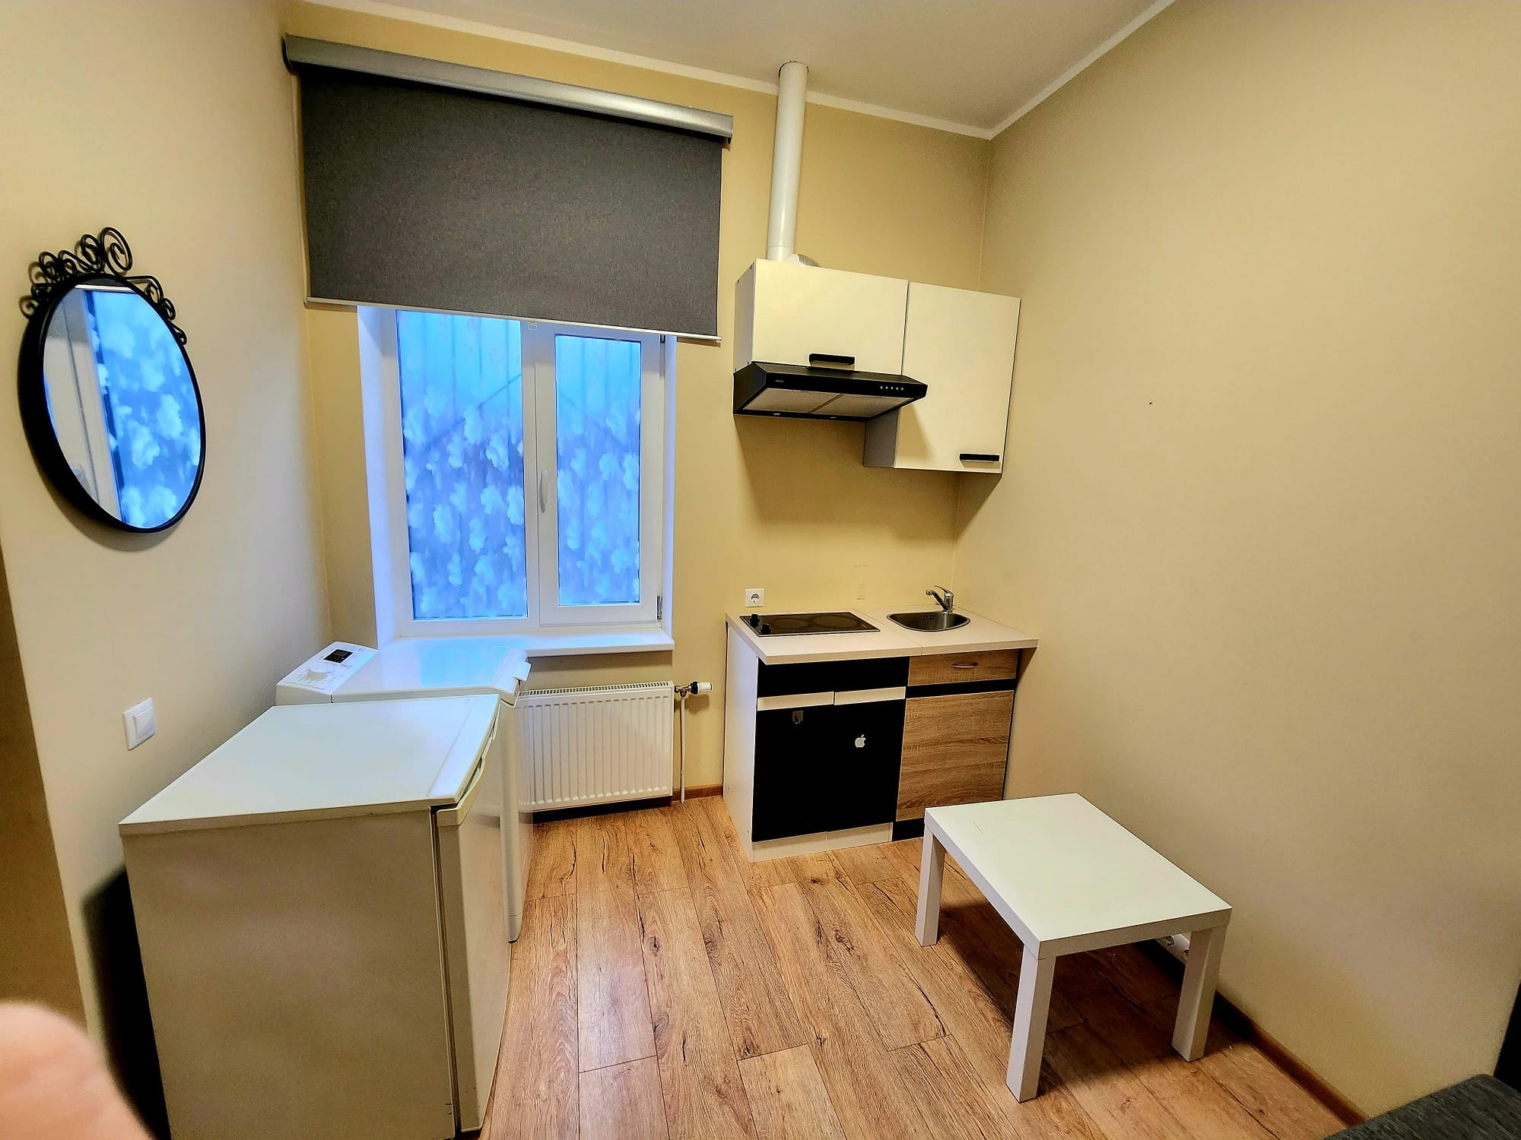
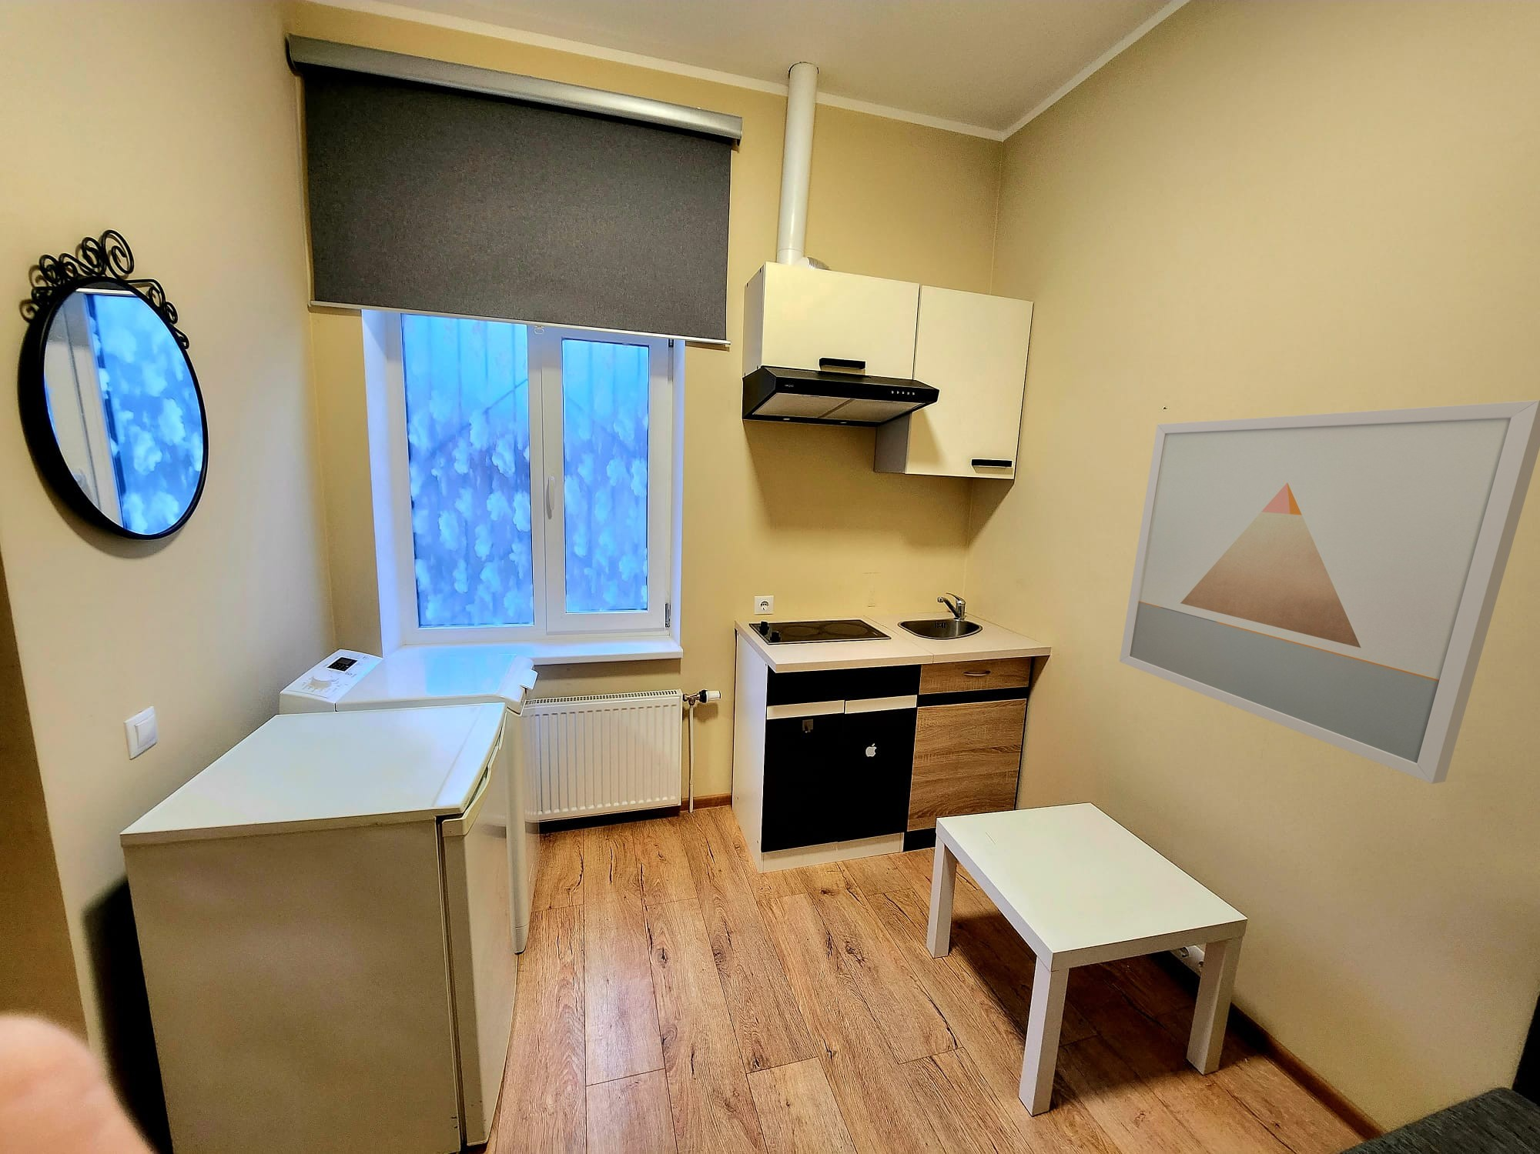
+ wall art [1119,399,1540,784]
